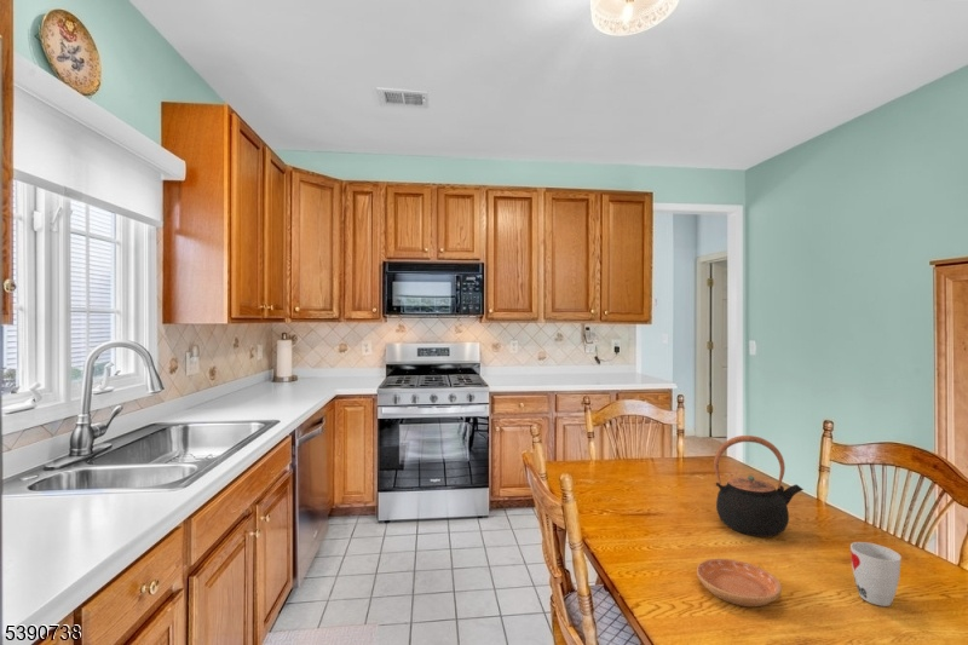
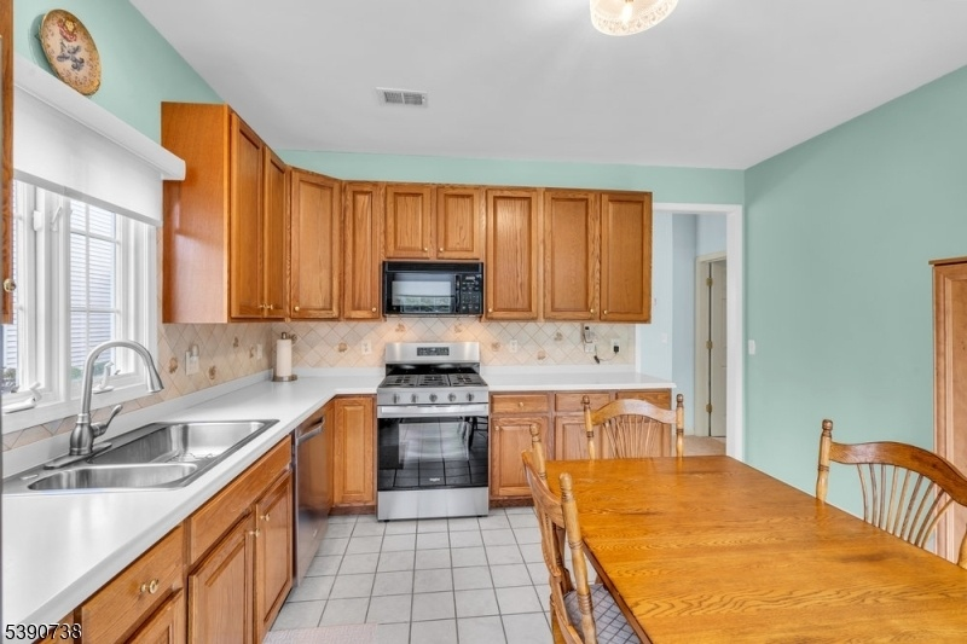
- cup [849,541,903,607]
- teapot [713,434,805,539]
- saucer [696,558,783,607]
